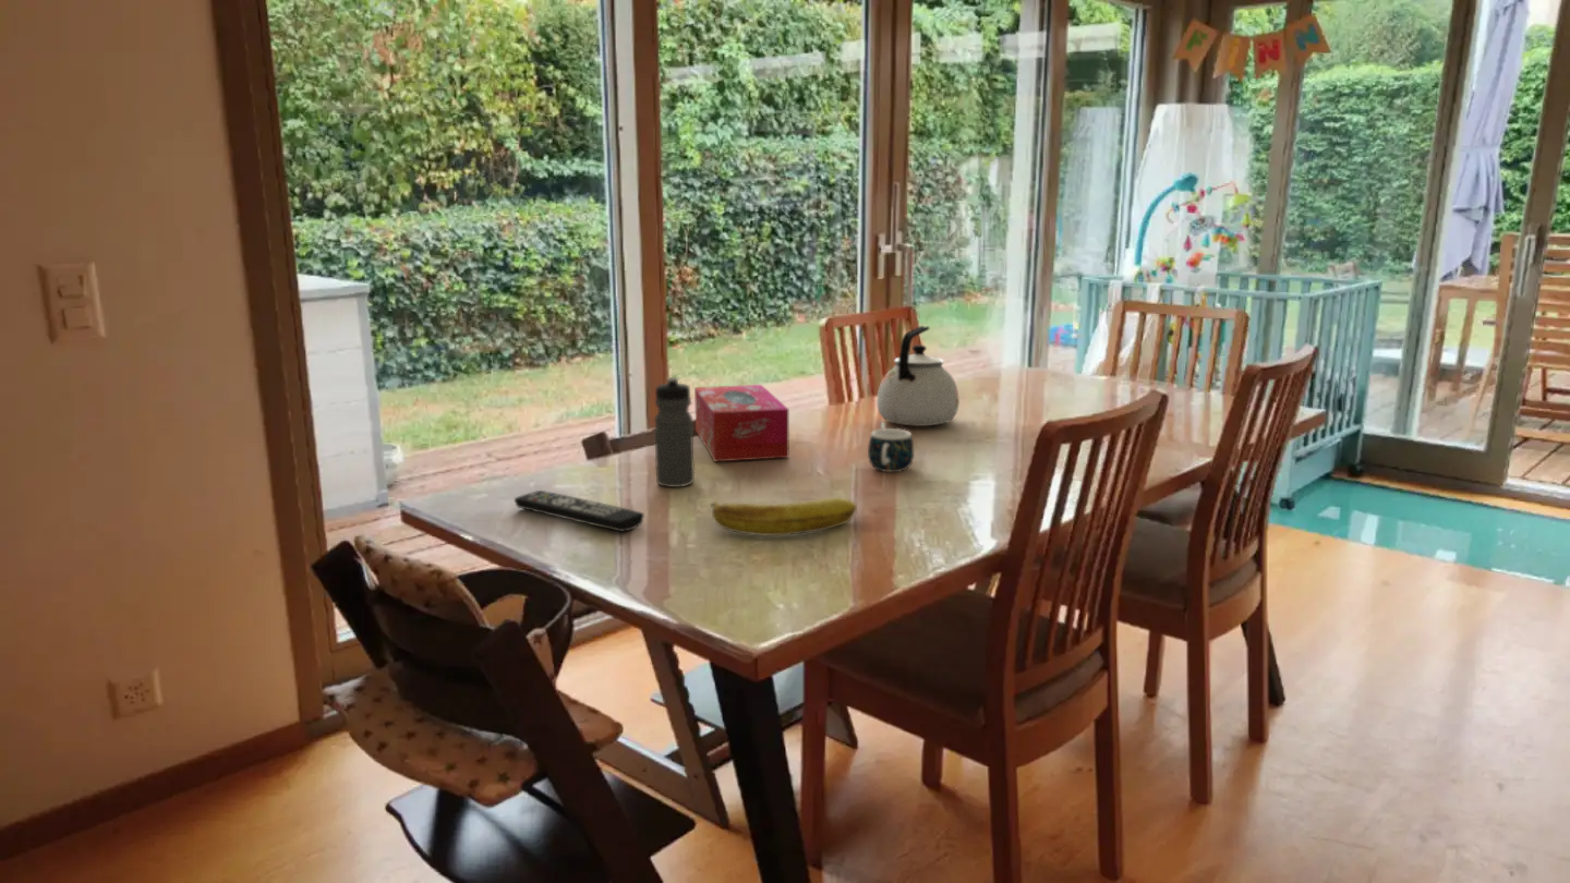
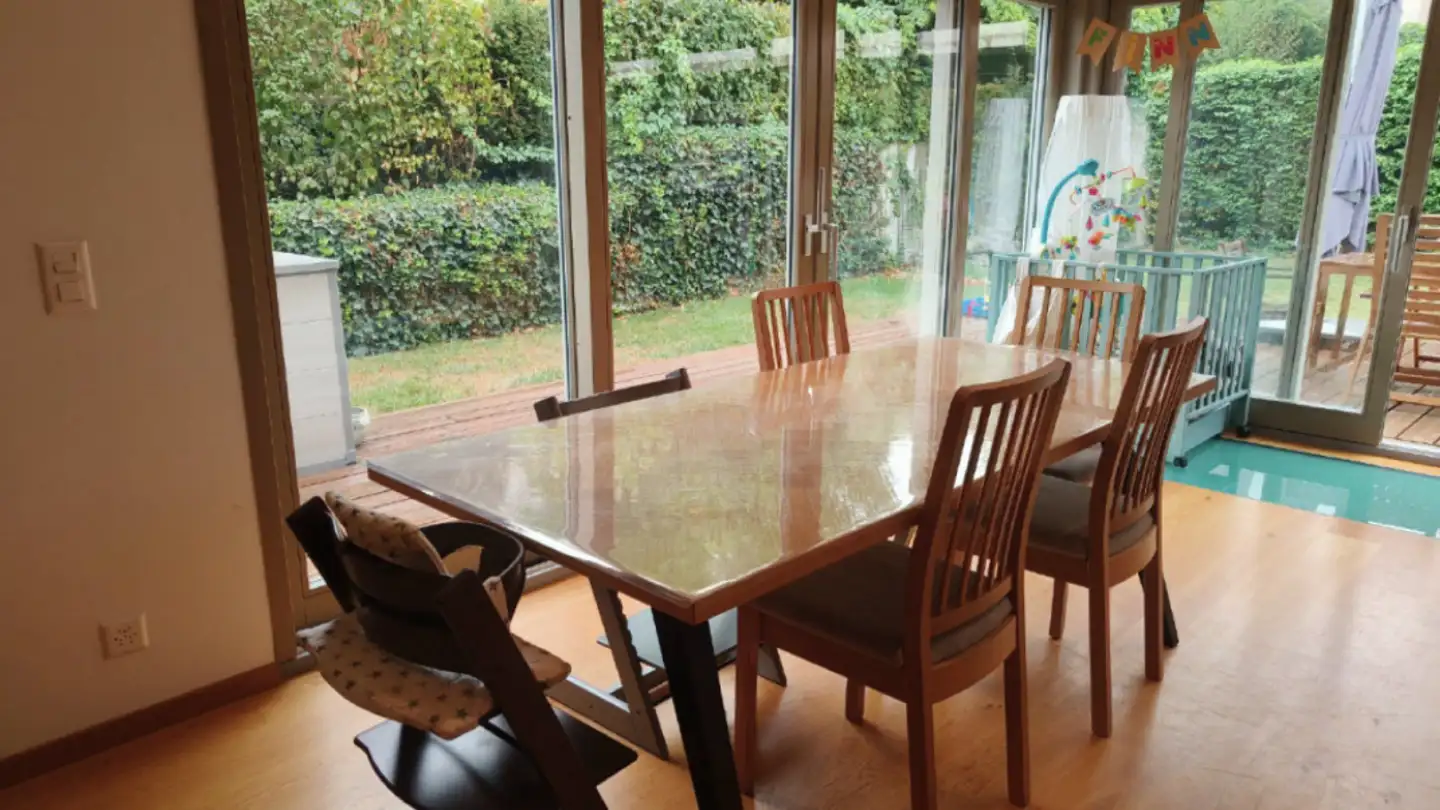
- remote control [514,489,645,532]
- water bottle [653,376,696,488]
- kettle [875,325,961,427]
- mug [867,427,915,473]
- banana [710,497,858,536]
- tissue box [693,384,790,462]
